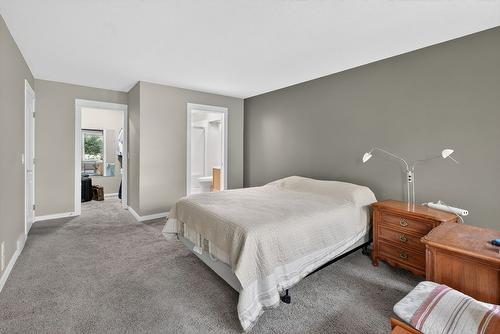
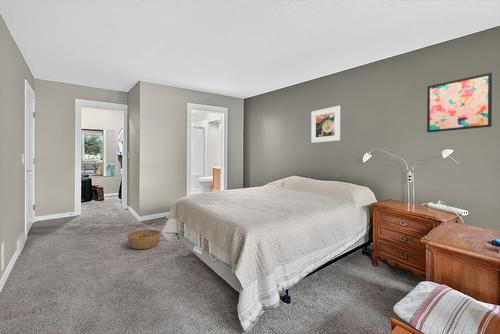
+ basket [126,229,162,250]
+ wall art [426,72,493,133]
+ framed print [310,105,341,144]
